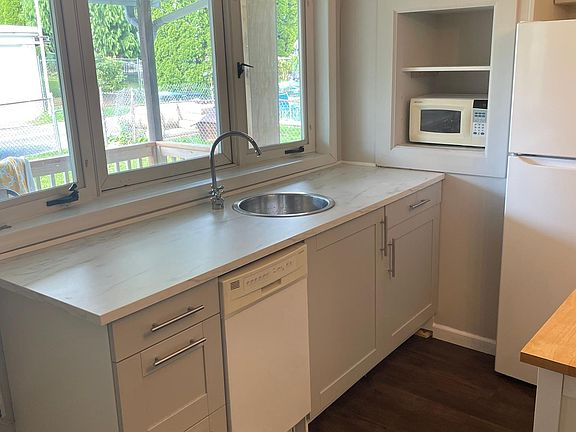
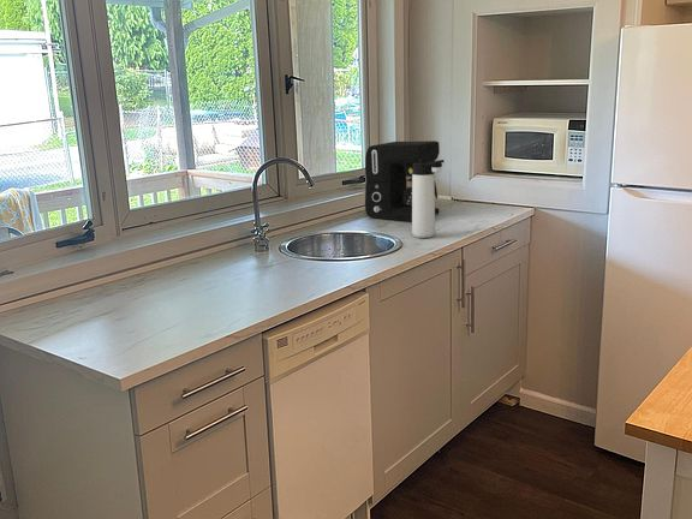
+ thermos bottle [411,159,445,239]
+ coffee maker [364,139,441,222]
